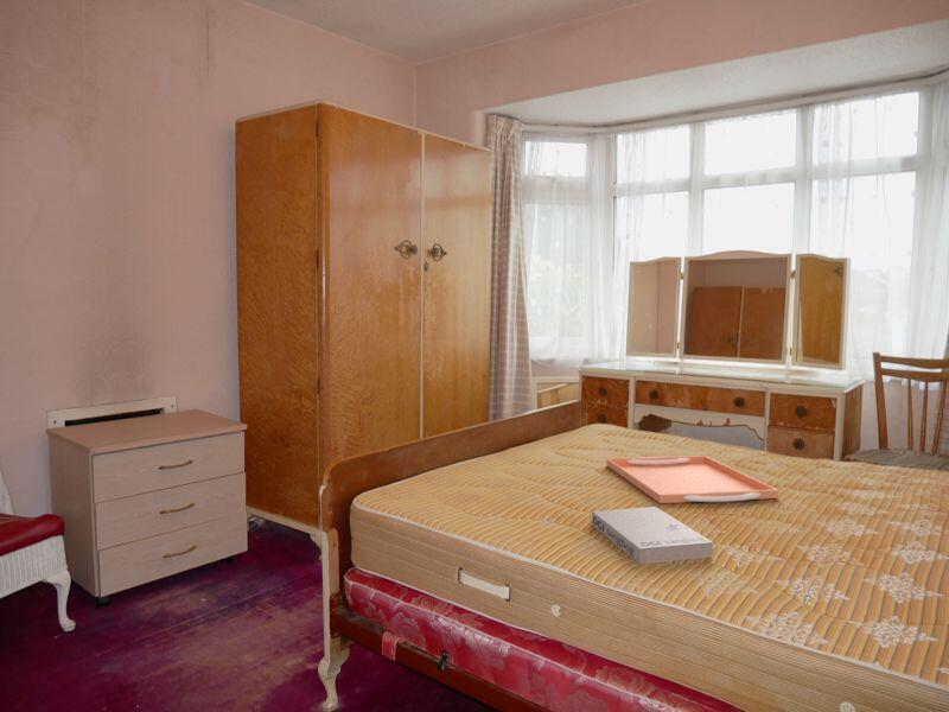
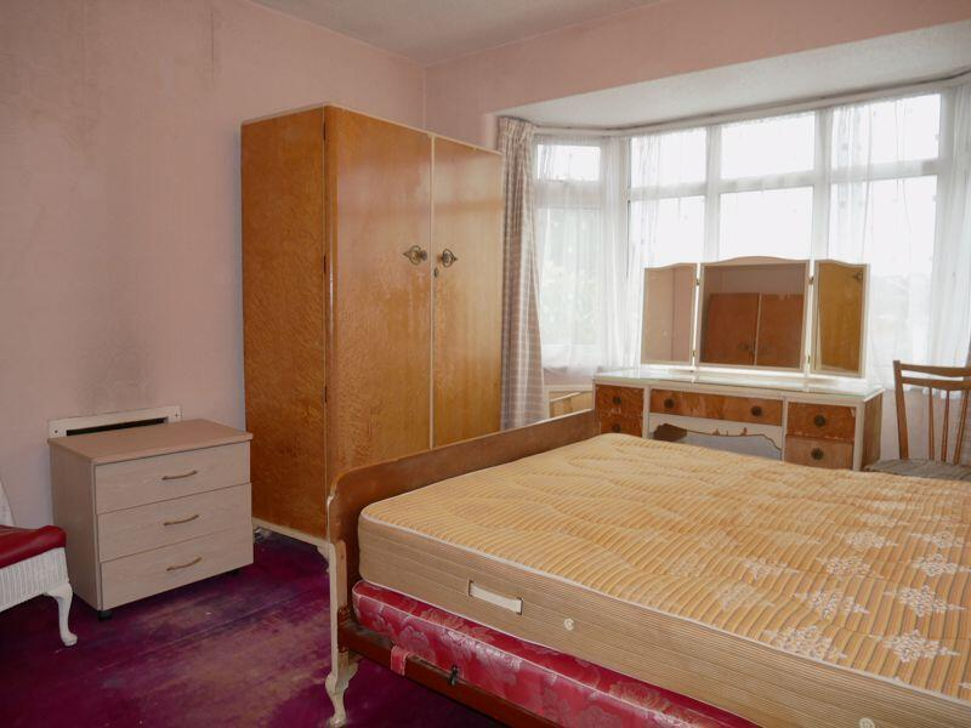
- serving tray [605,454,779,504]
- book [591,506,714,565]
